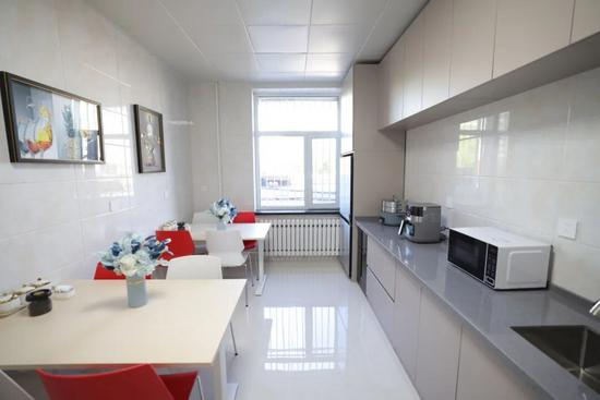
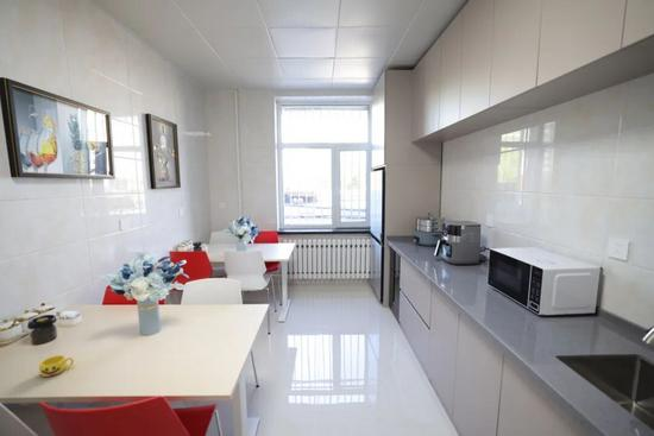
+ cup [38,354,75,378]
